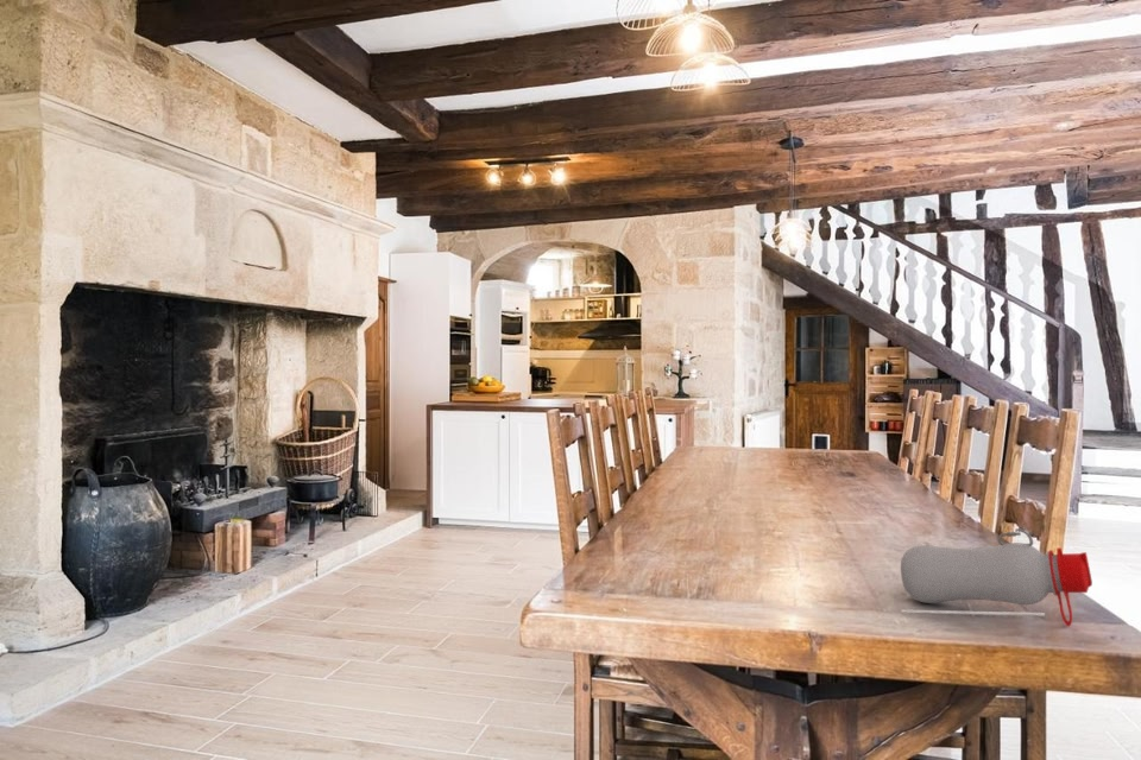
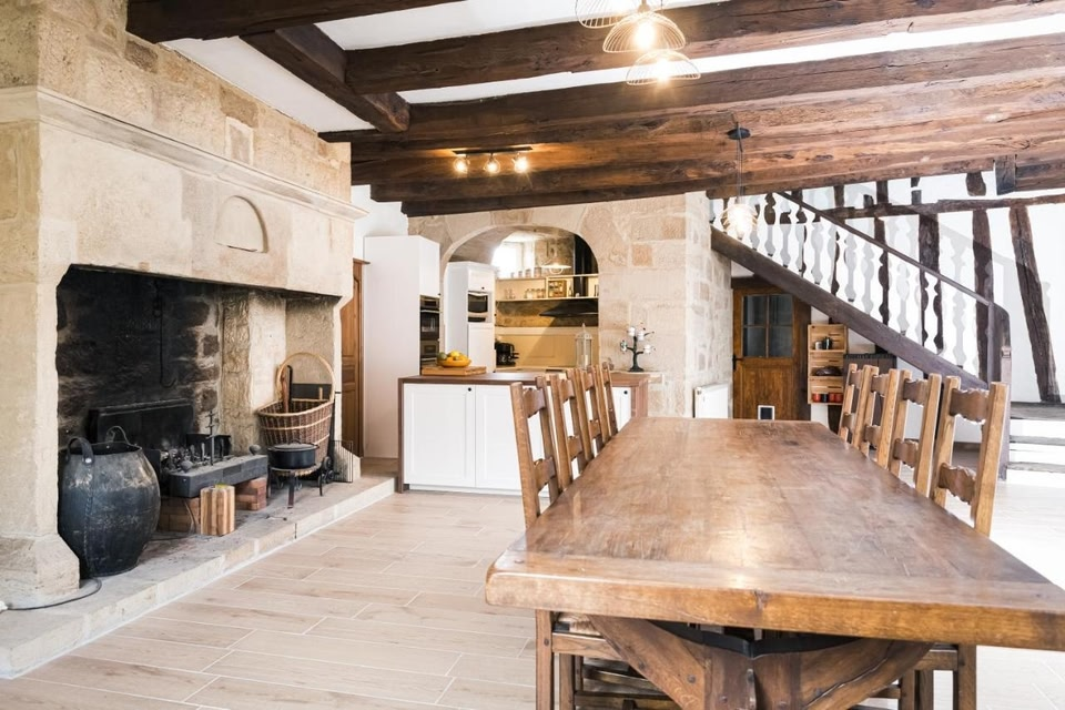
- water bottle [900,527,1093,627]
